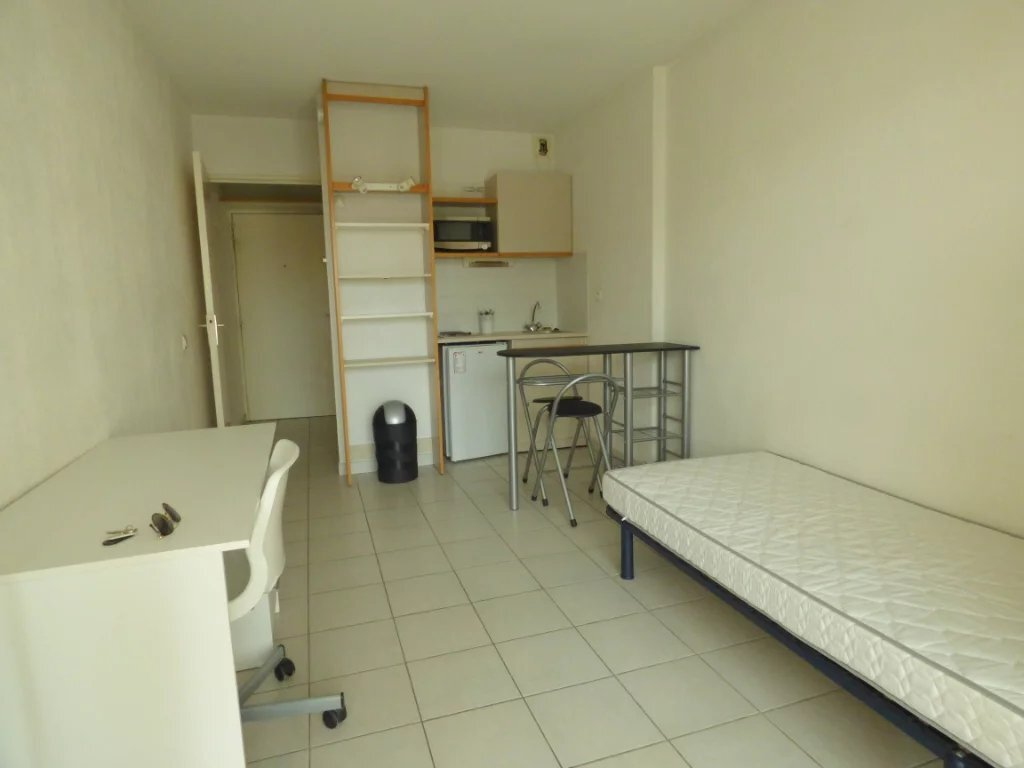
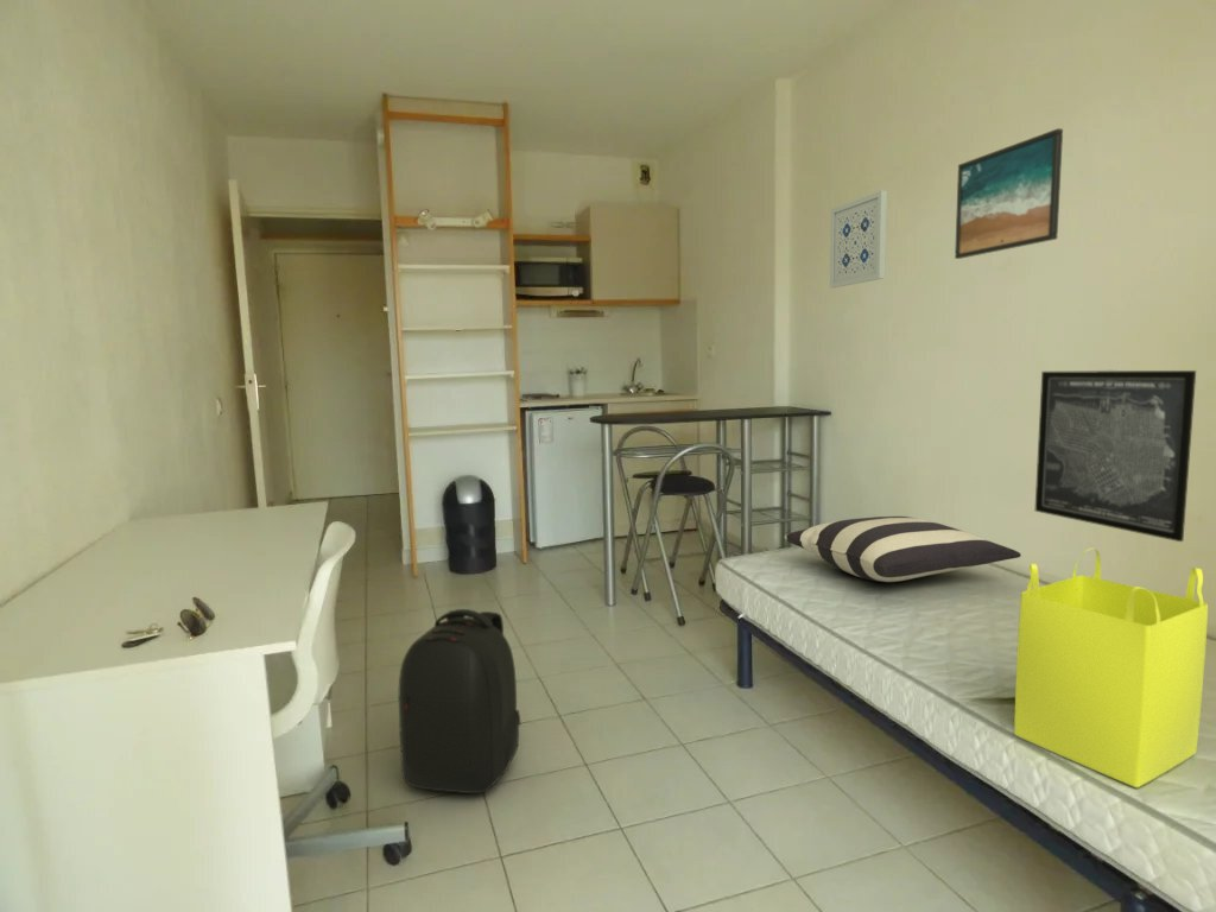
+ backpack [398,608,521,794]
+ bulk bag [1013,547,1209,788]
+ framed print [954,127,1064,260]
+ pillow [784,515,1022,583]
+ wall art [829,190,888,289]
+ wall art [1034,369,1197,543]
